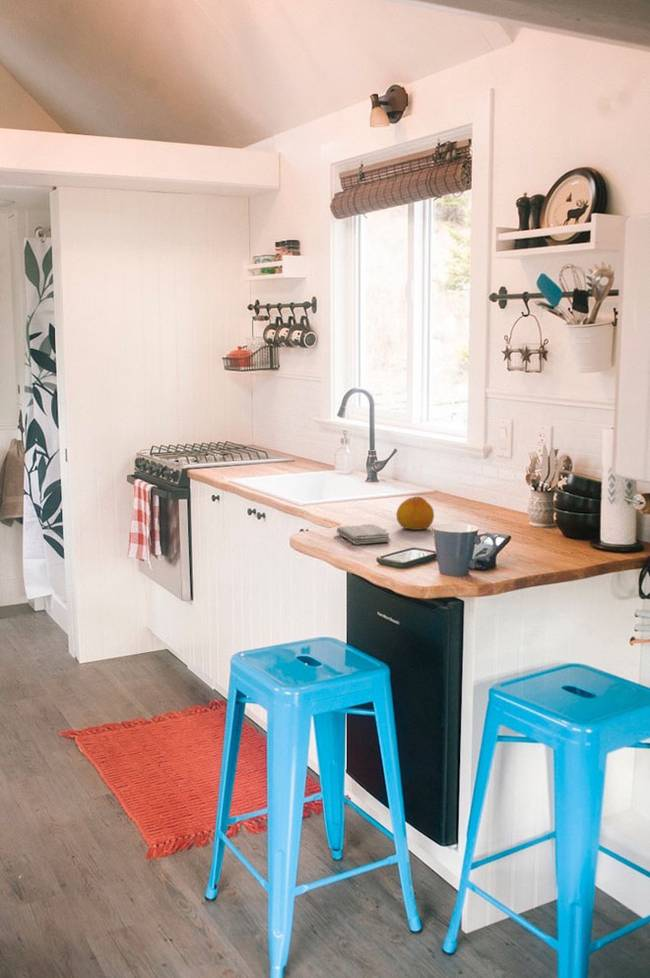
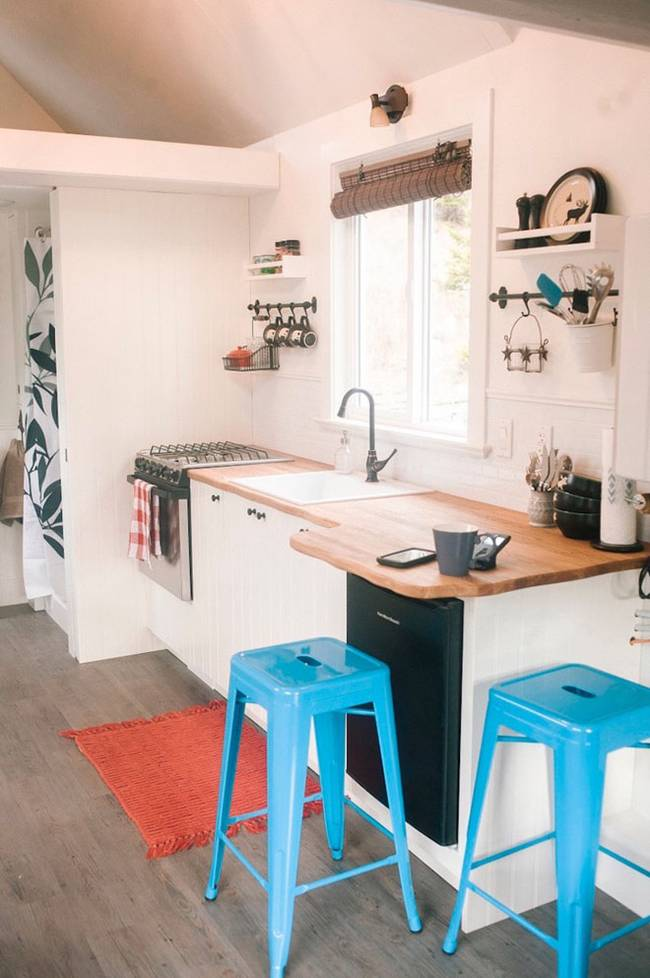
- washcloth [335,523,391,545]
- fruit [395,496,435,531]
